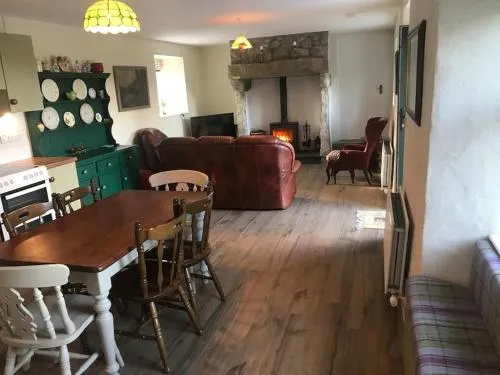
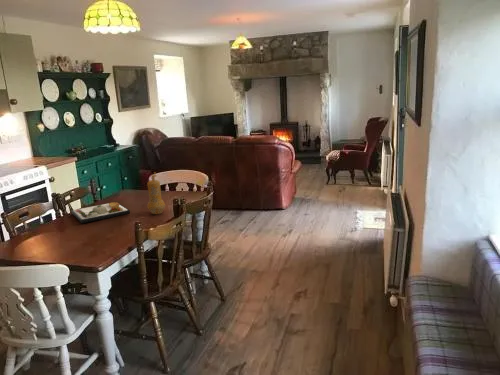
+ dinner plate [70,201,131,224]
+ pepper mill [146,171,166,215]
